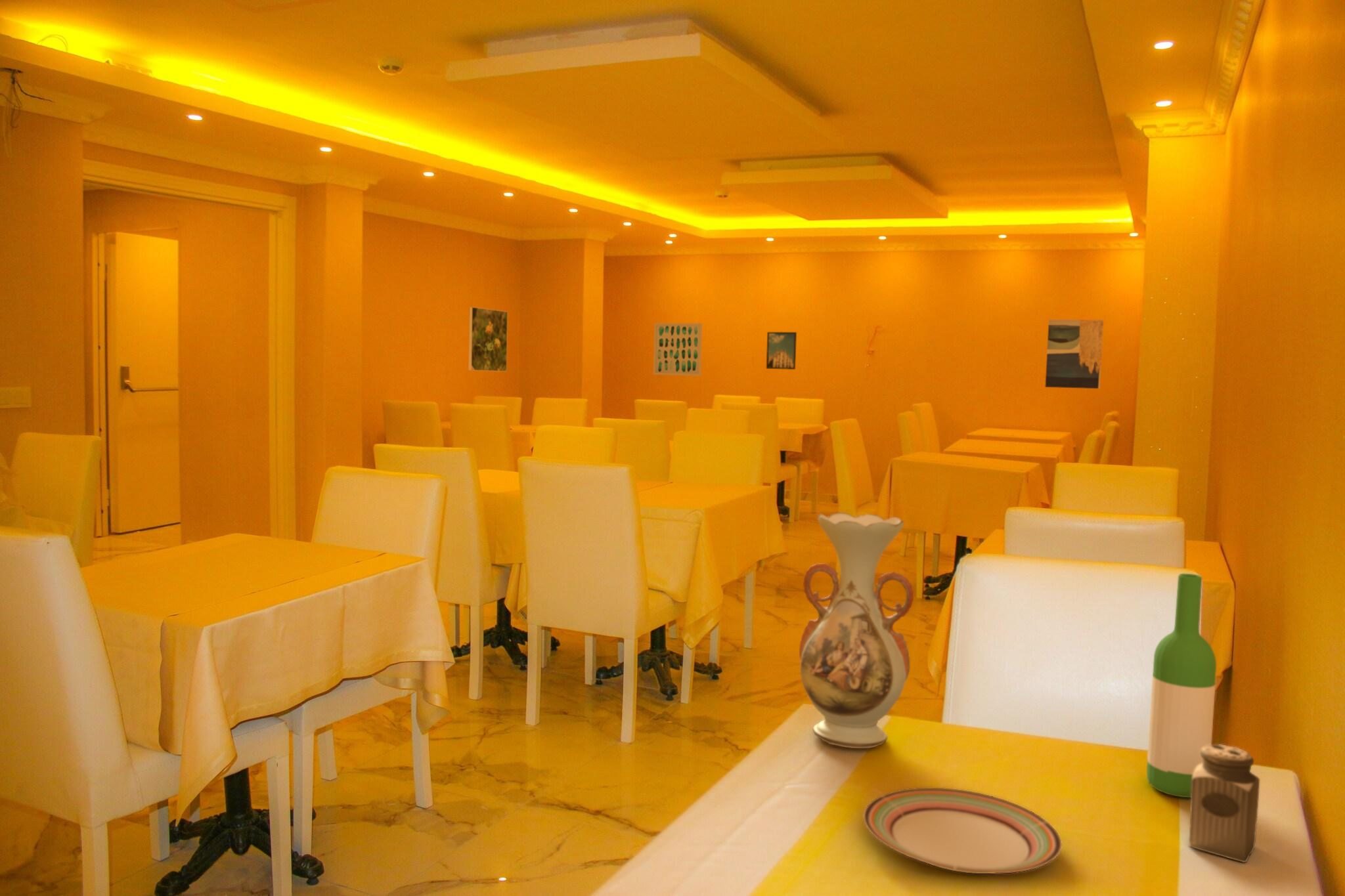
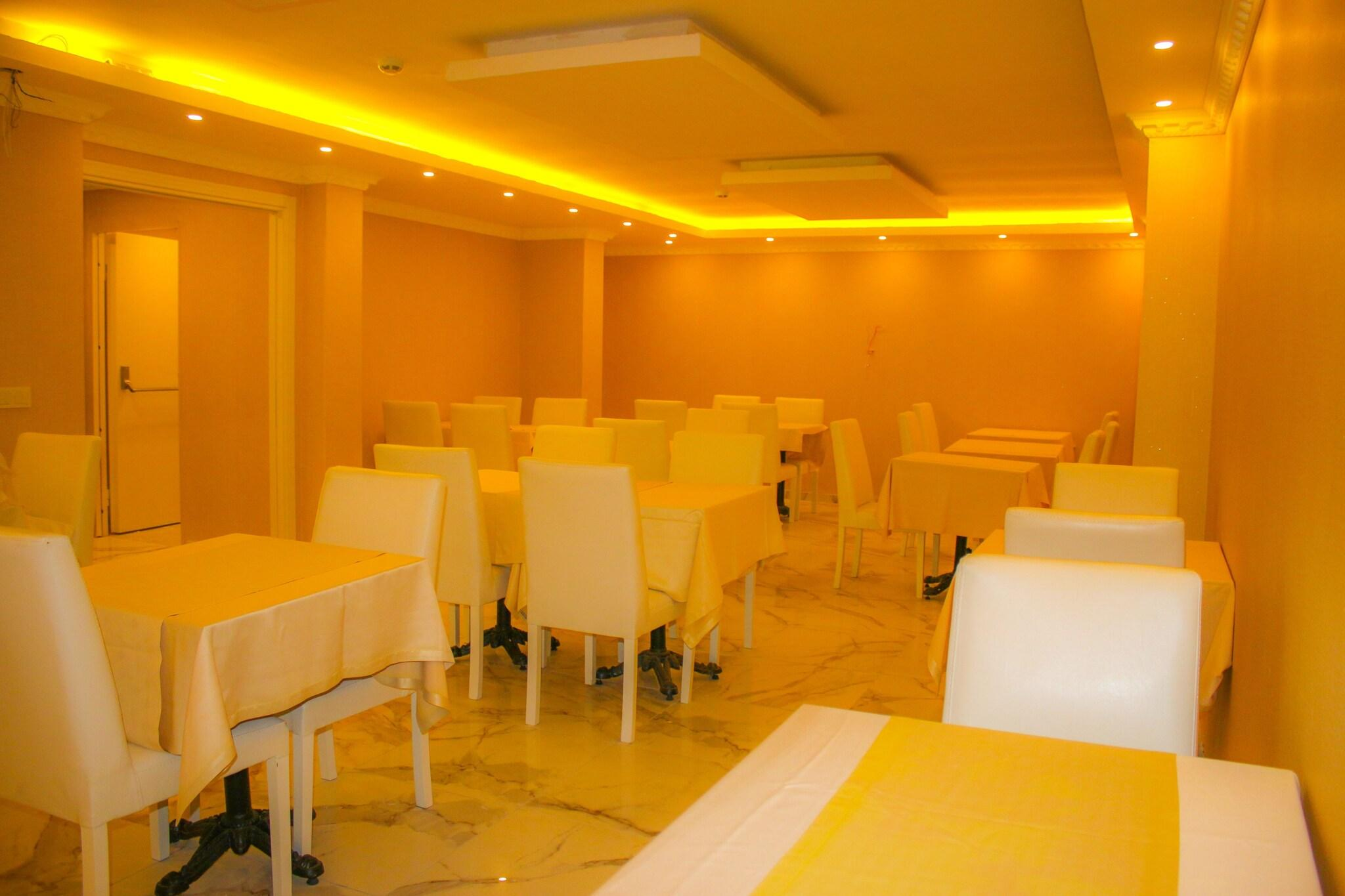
- wall art [1044,319,1105,389]
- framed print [766,331,797,370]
- vase [799,512,914,749]
- wine bottle [1146,573,1217,798]
- salt shaker [1189,744,1260,863]
- plate [863,787,1063,874]
- wall art [653,322,703,376]
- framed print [468,307,508,372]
